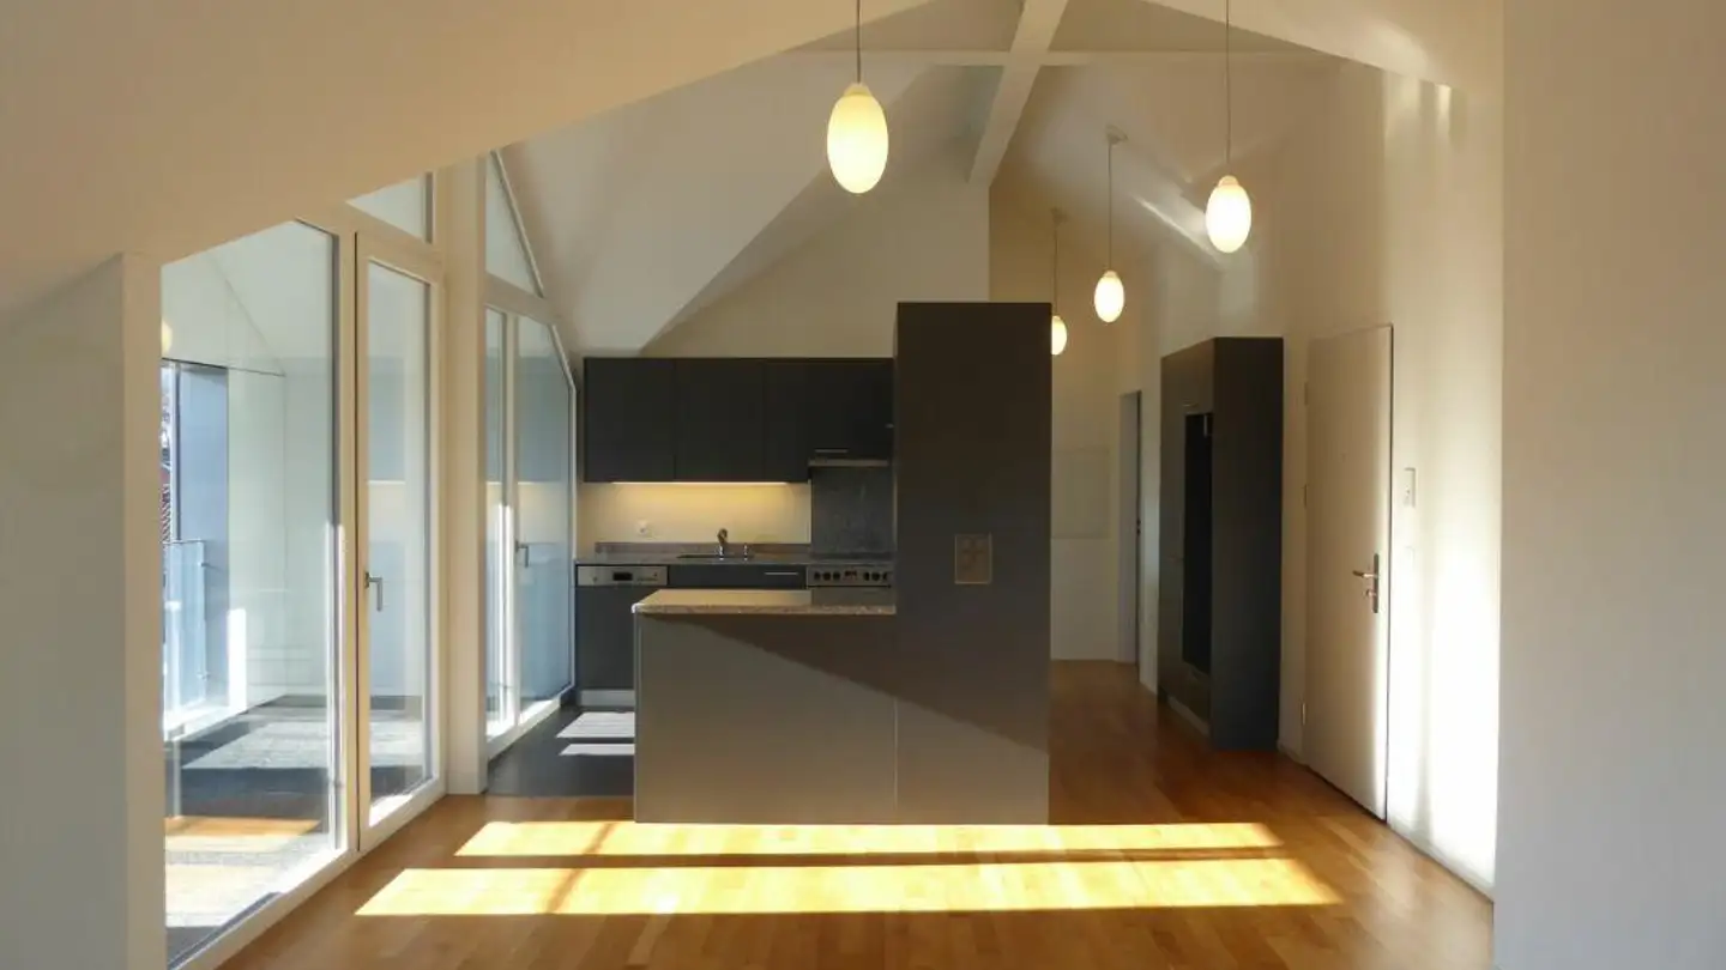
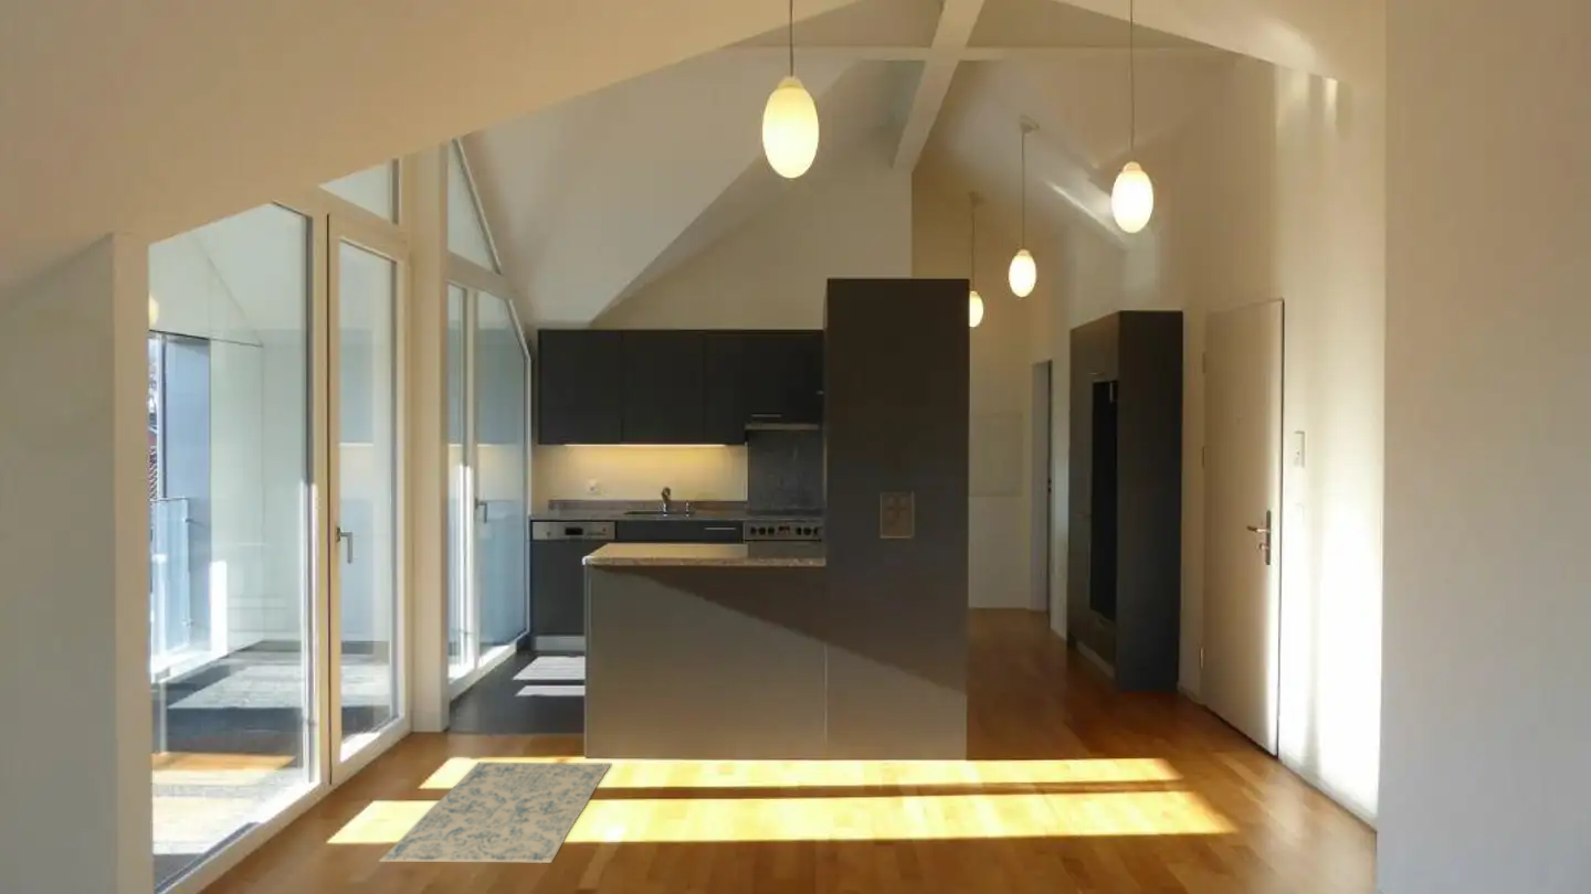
+ rug [378,762,612,864]
